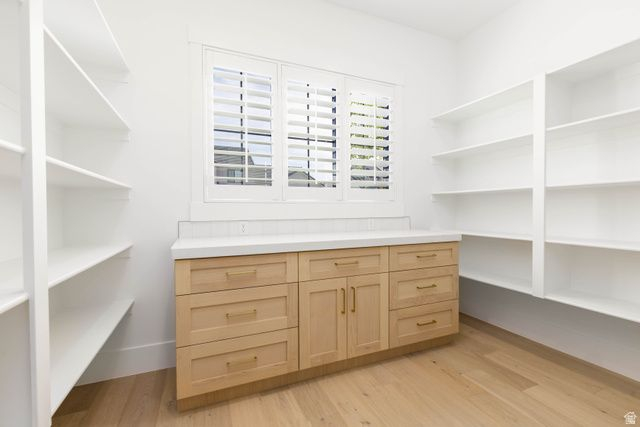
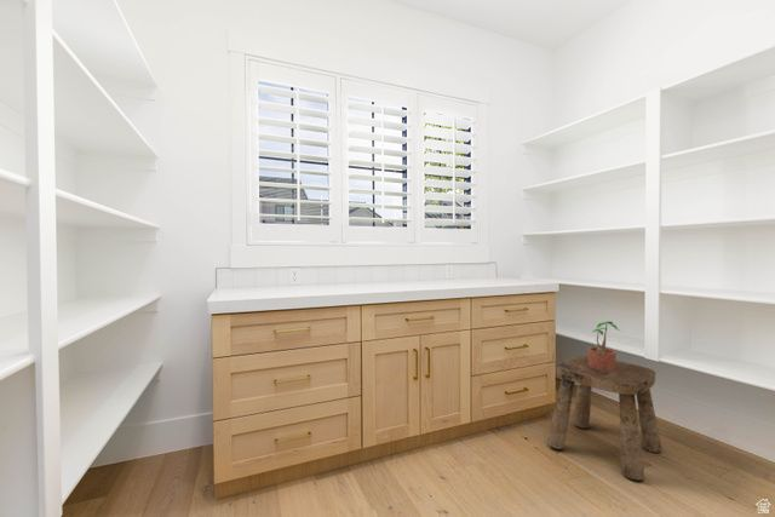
+ potted plant [587,320,620,370]
+ stool [546,354,664,482]
